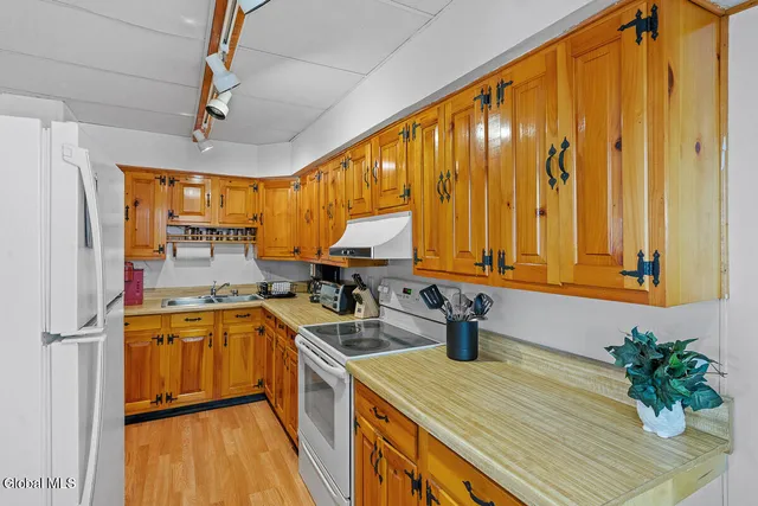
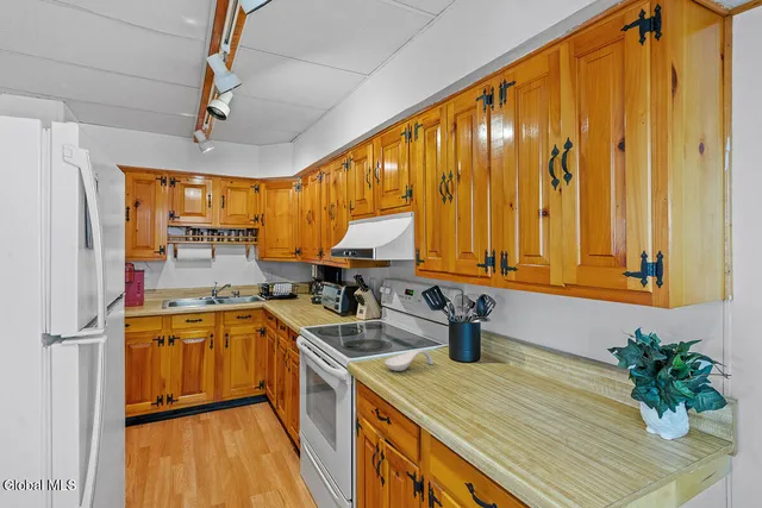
+ spoon rest [383,349,435,372]
